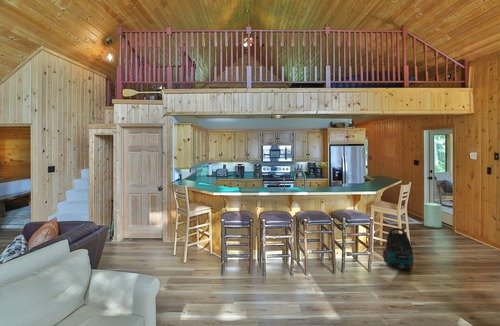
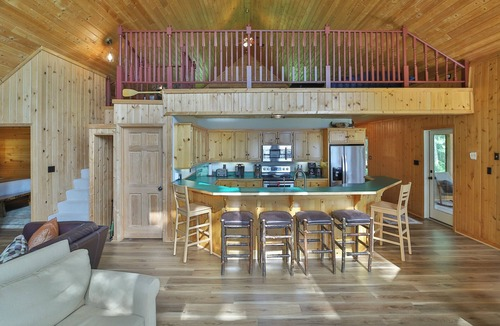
- vacuum cleaner [382,227,414,271]
- trash can [423,202,443,229]
